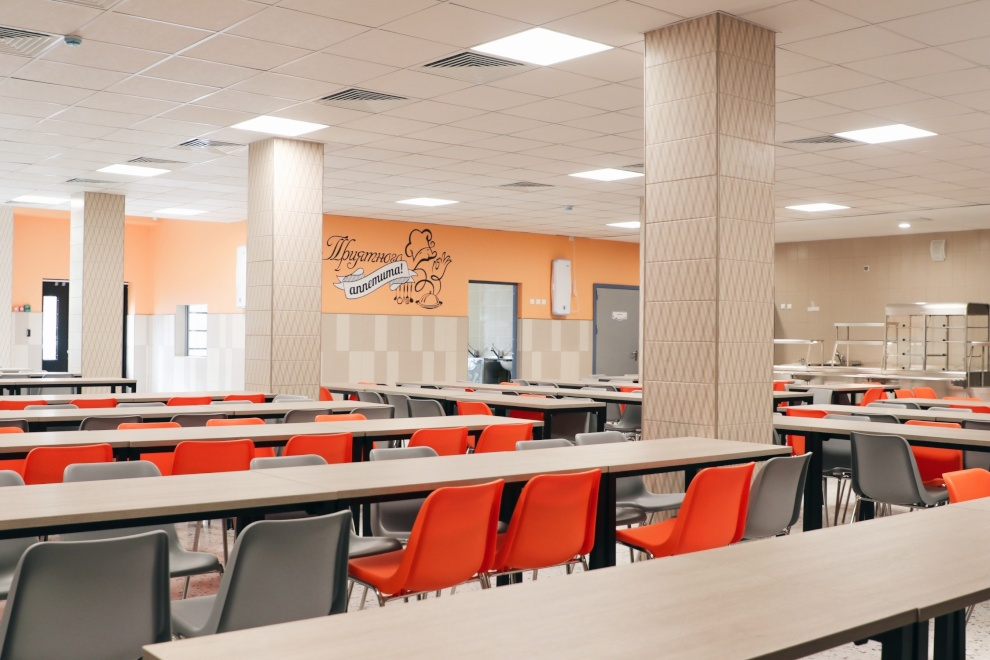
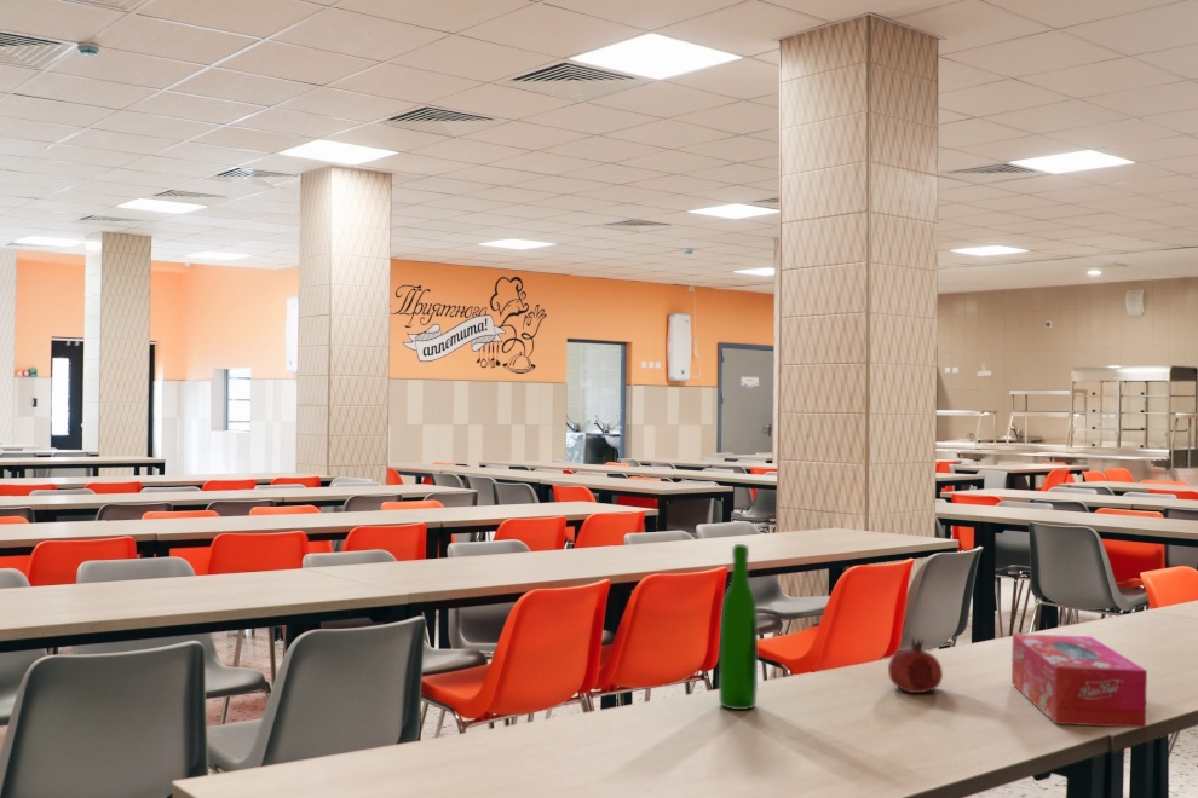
+ fruit [887,637,944,694]
+ wine bottle [718,543,759,711]
+ tissue box [1010,632,1148,729]
